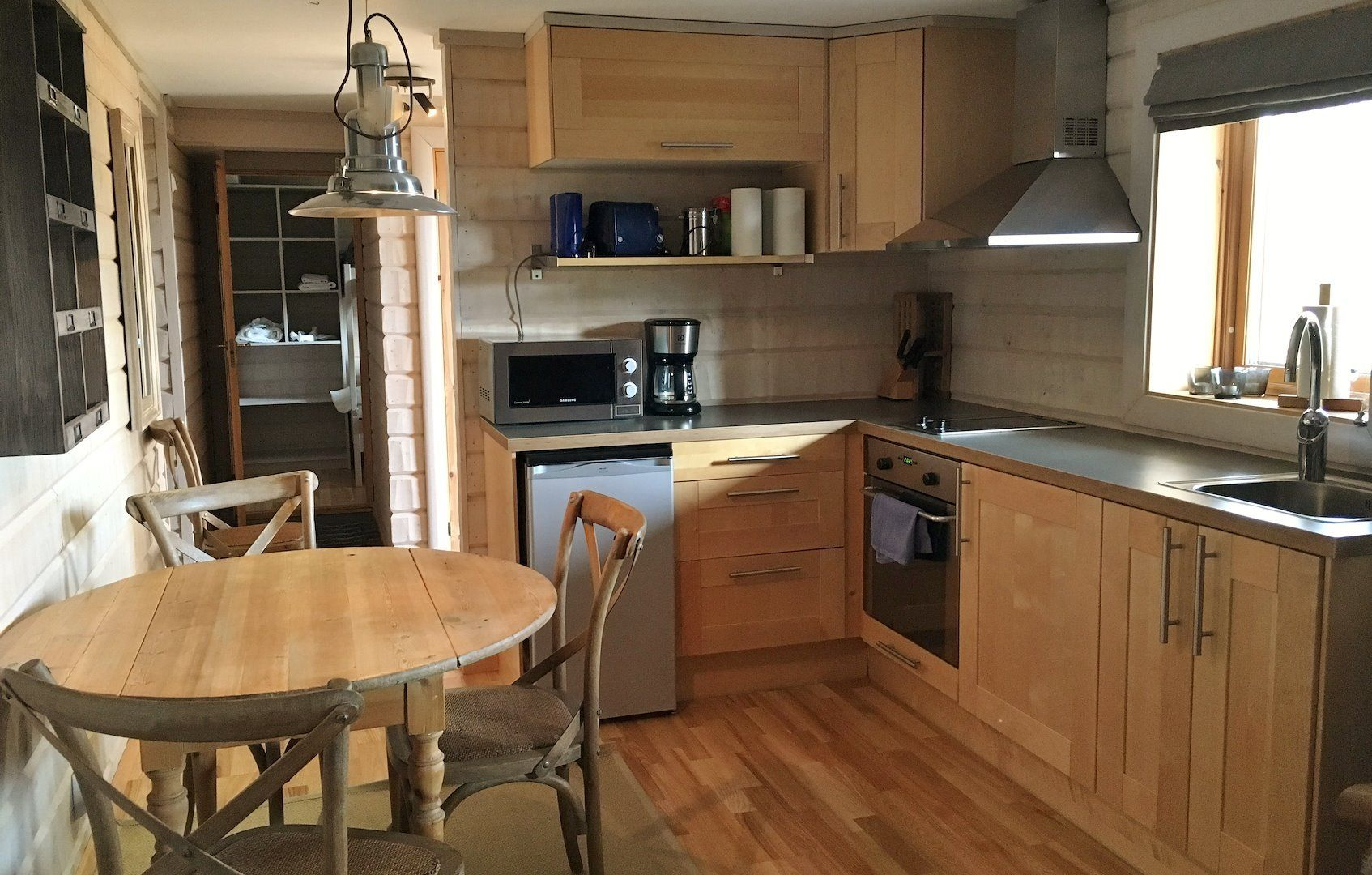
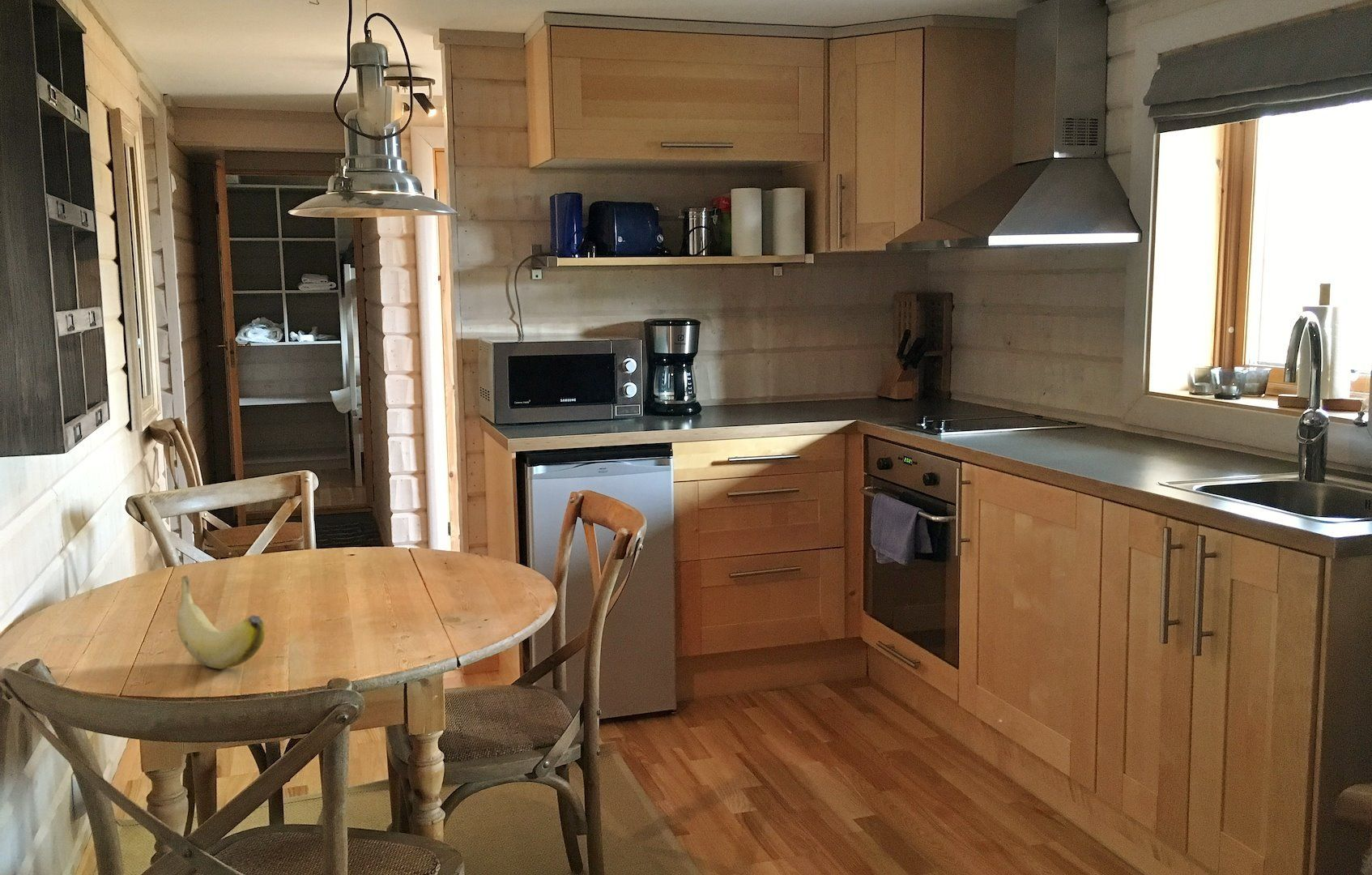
+ banana [176,574,266,670]
